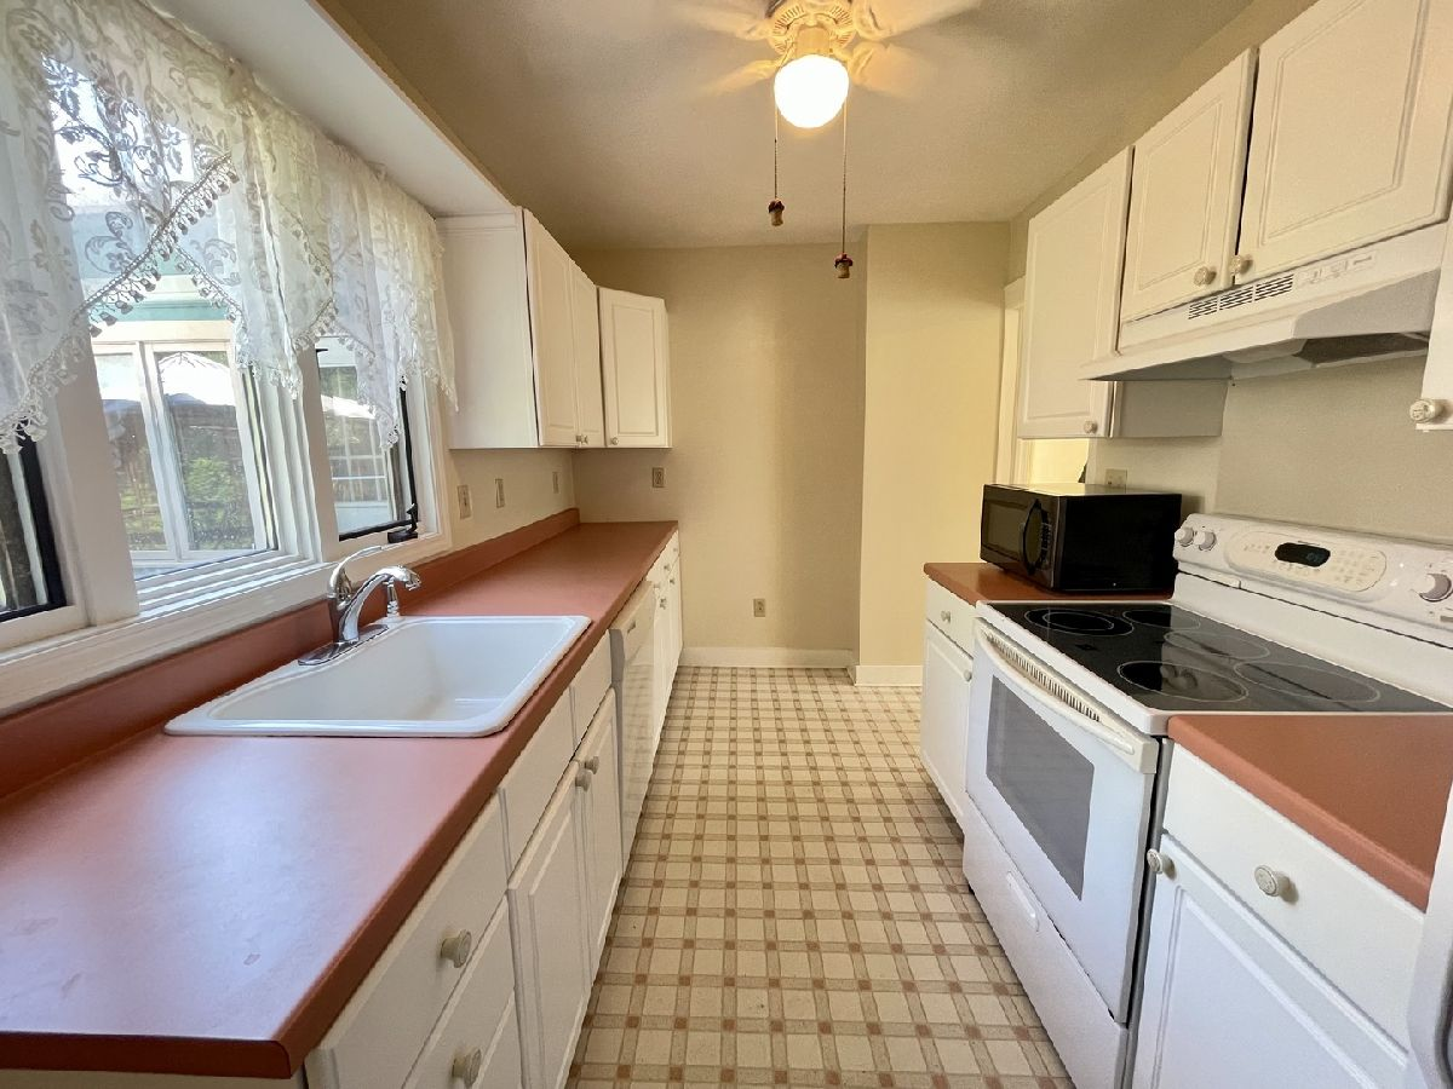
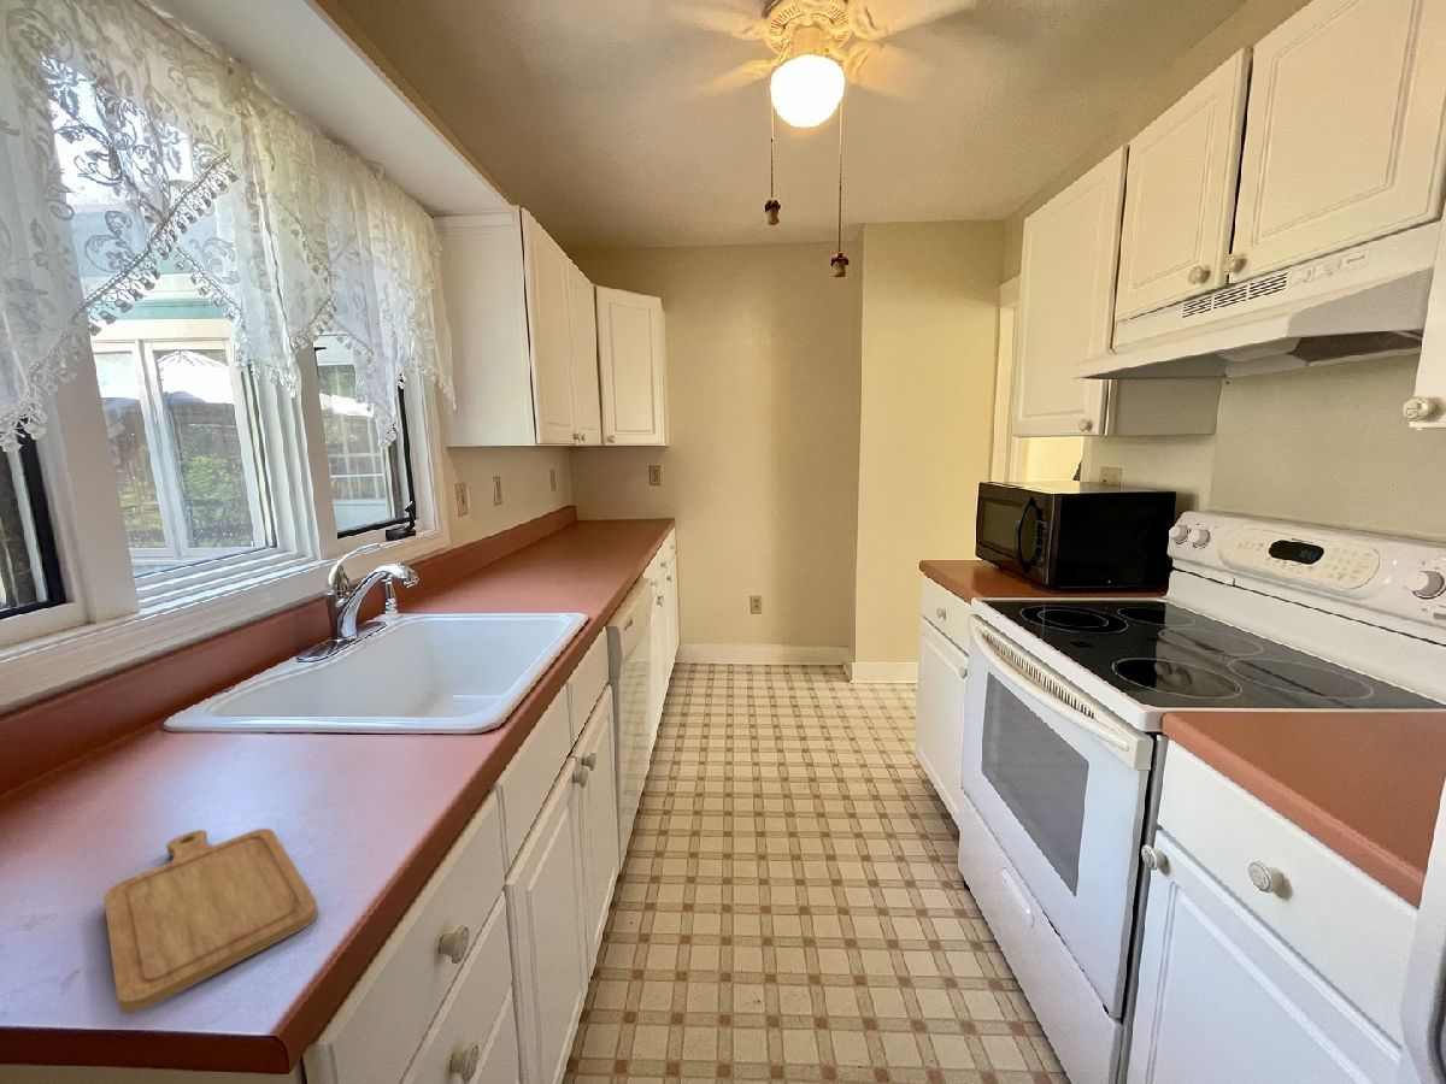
+ chopping board [102,827,319,1014]
